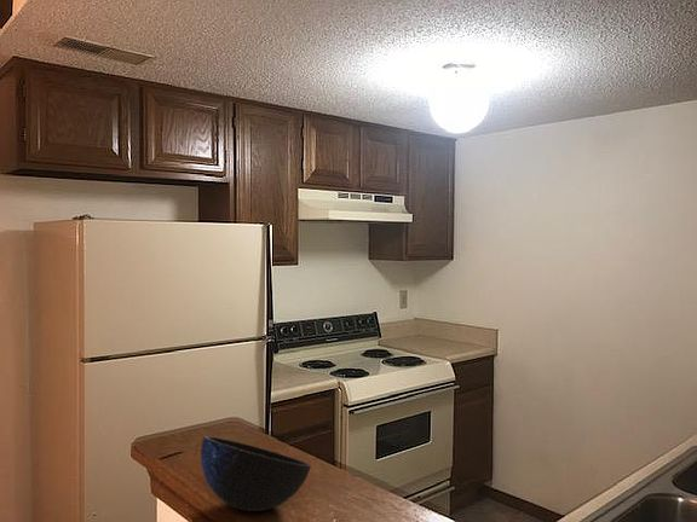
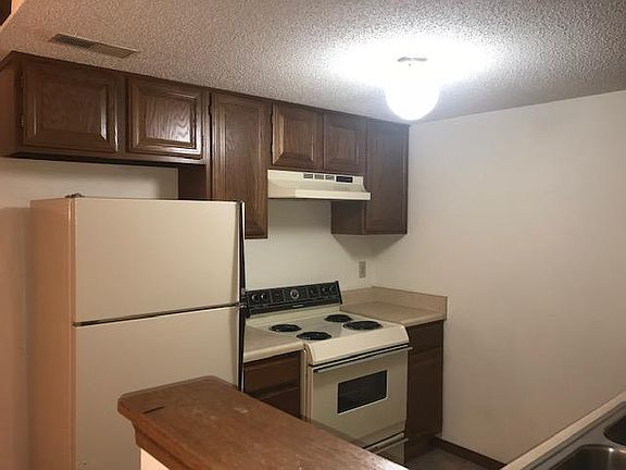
- bowl [200,435,312,512]
